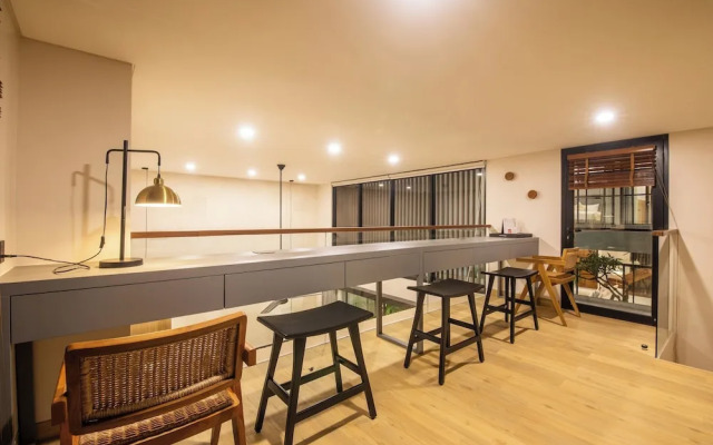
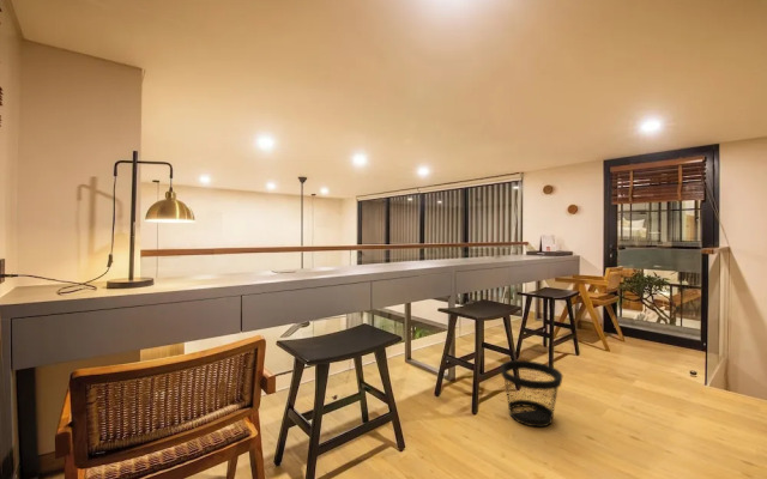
+ wastebasket [500,359,563,429]
